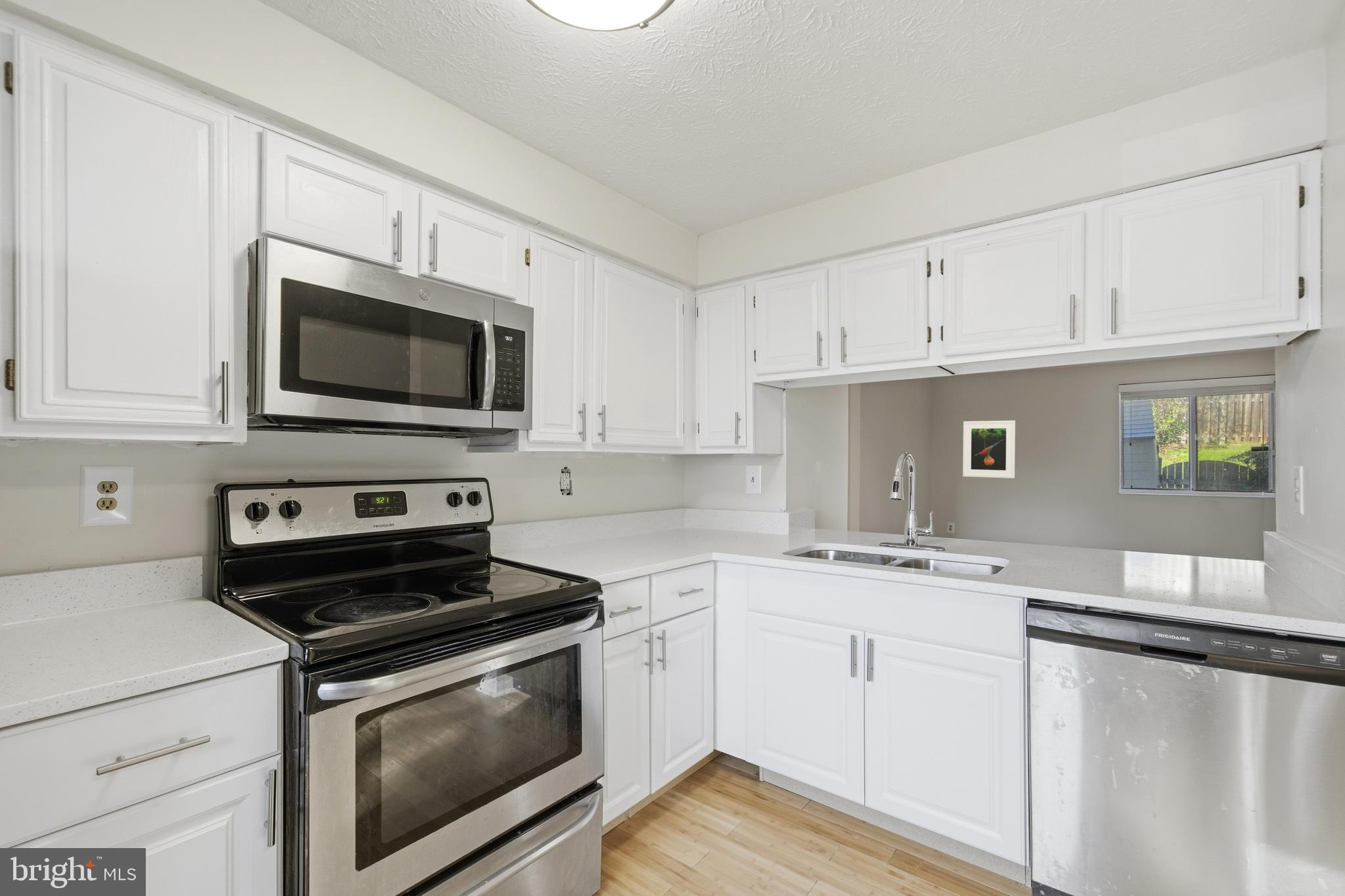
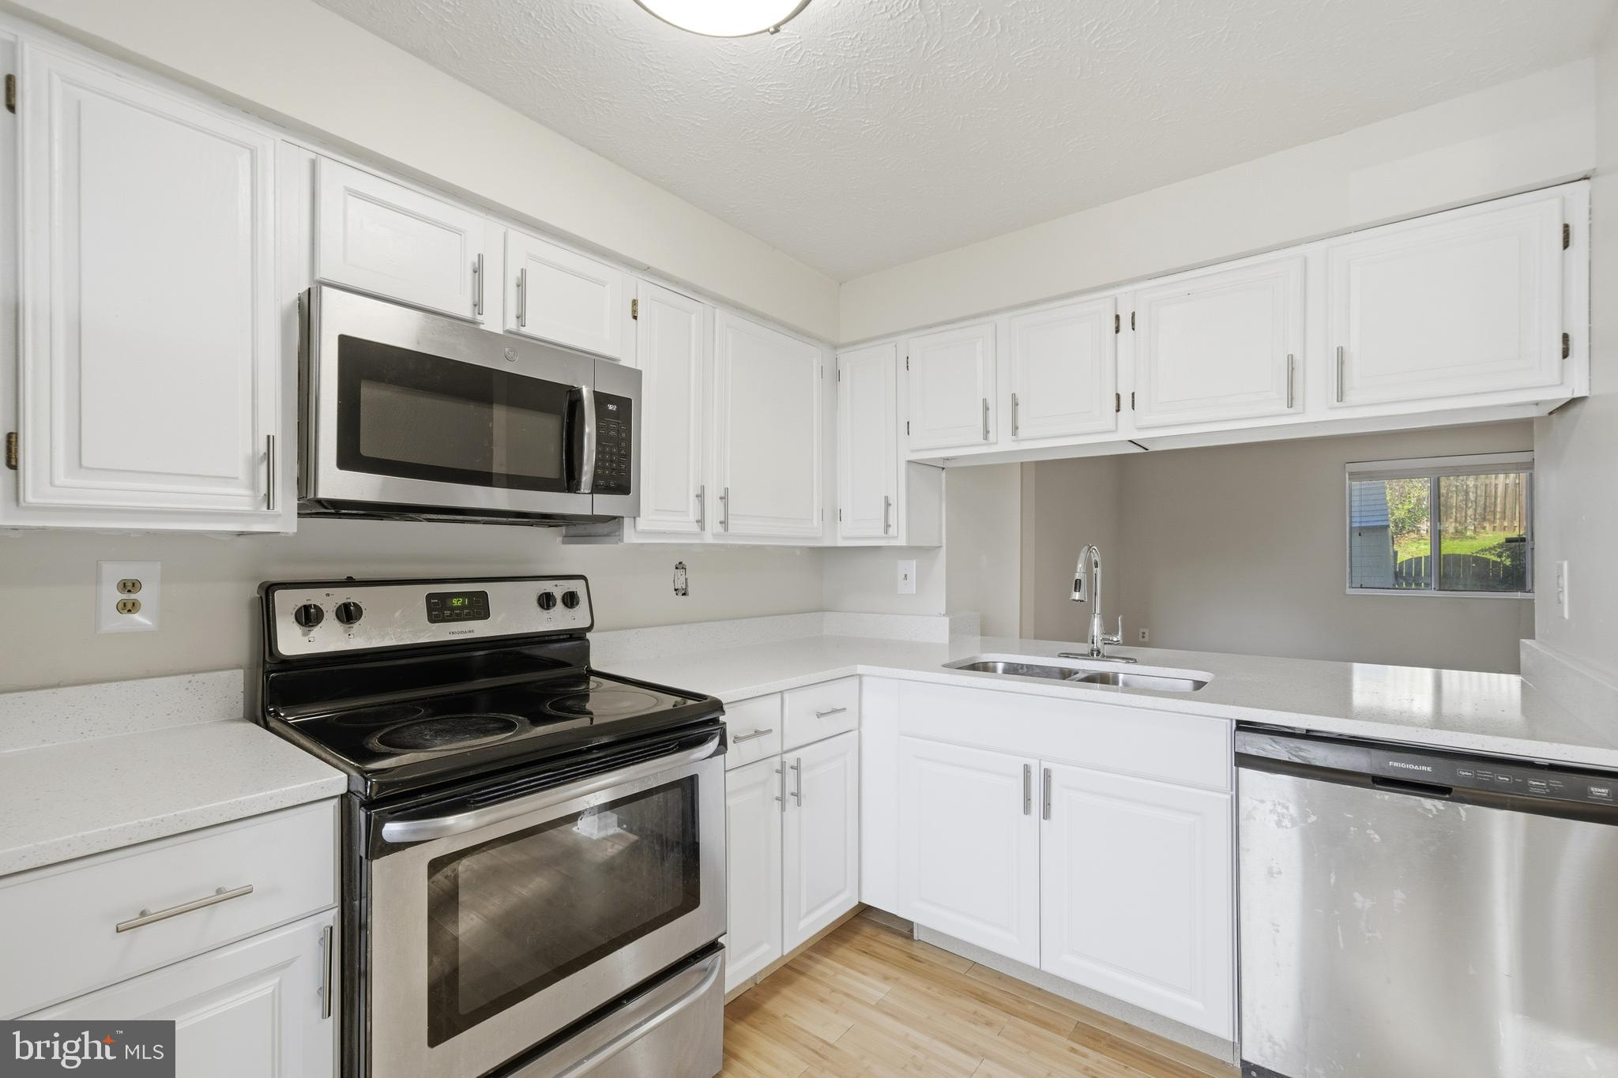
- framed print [962,420,1016,479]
